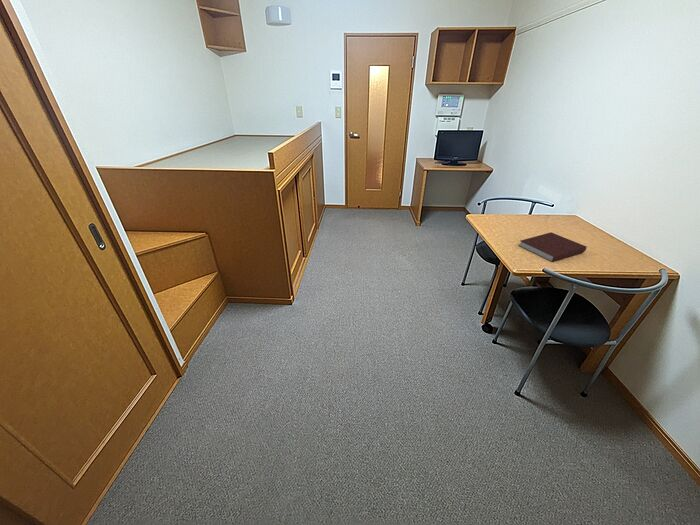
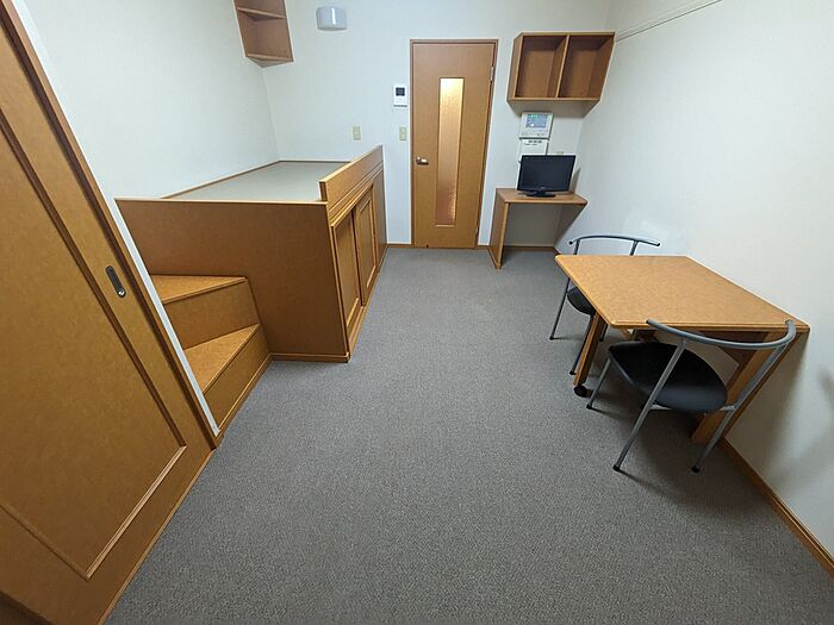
- notebook [517,231,588,263]
